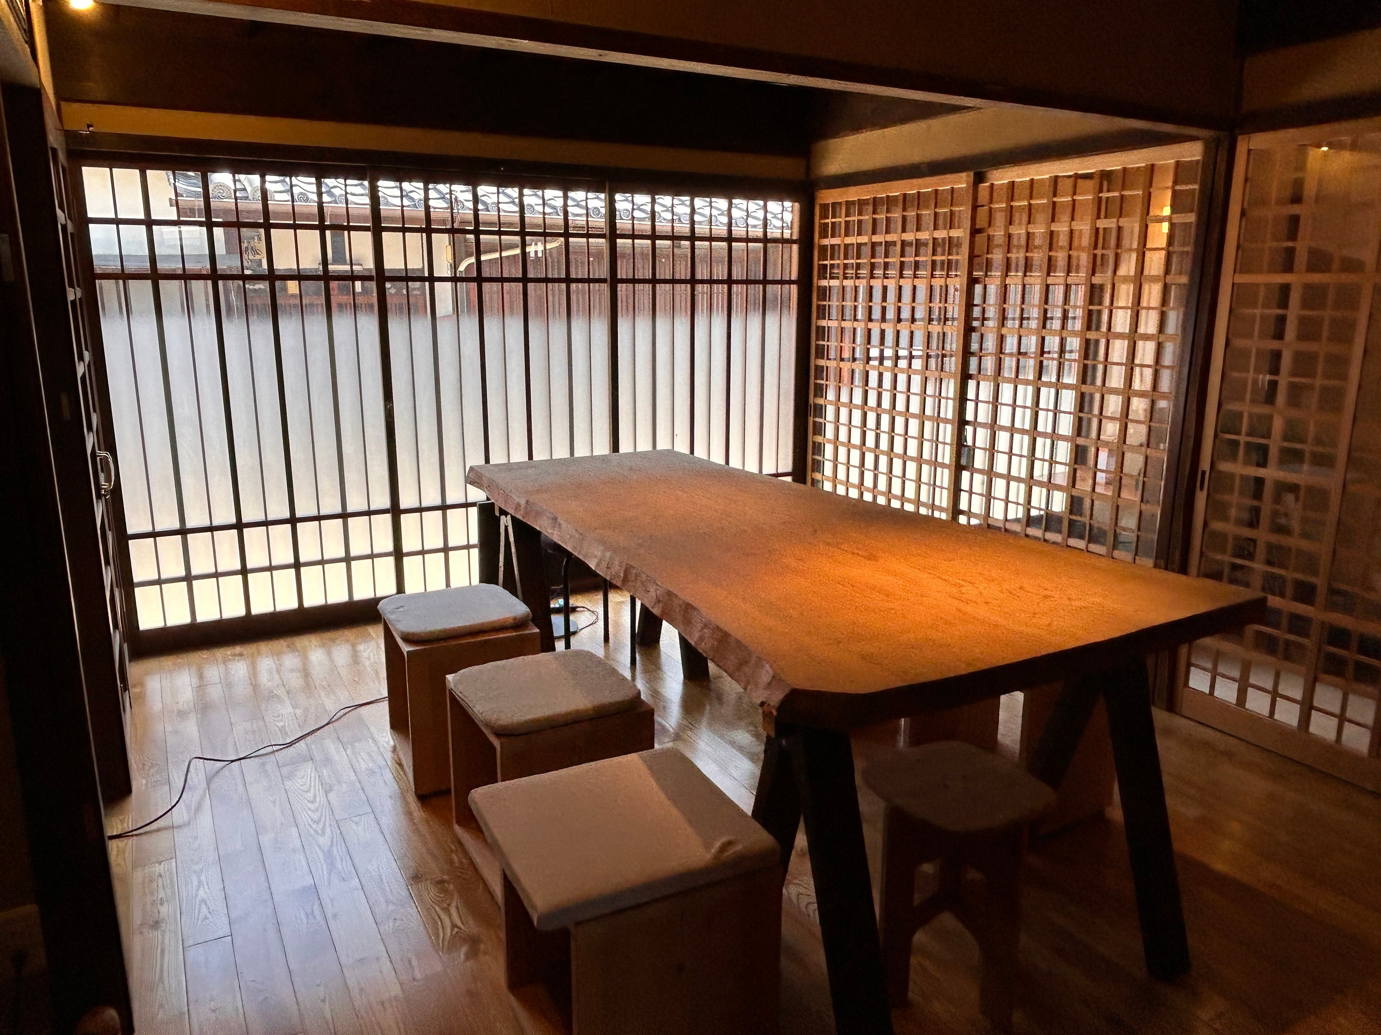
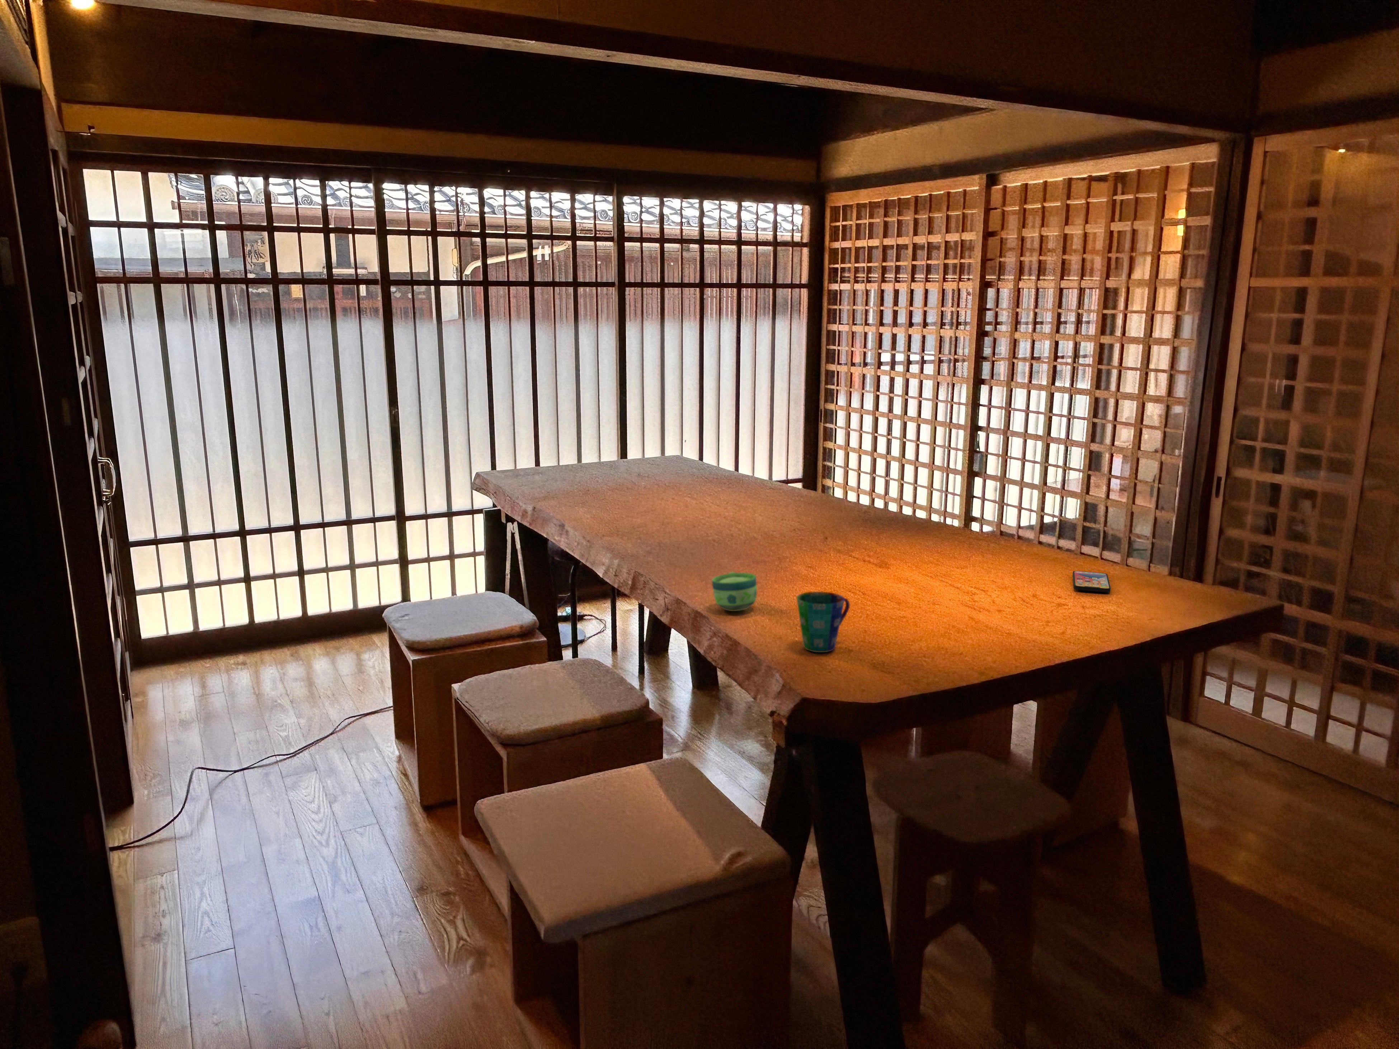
+ cup [712,571,757,612]
+ smartphone [1072,571,1111,593]
+ cup [796,591,850,652]
